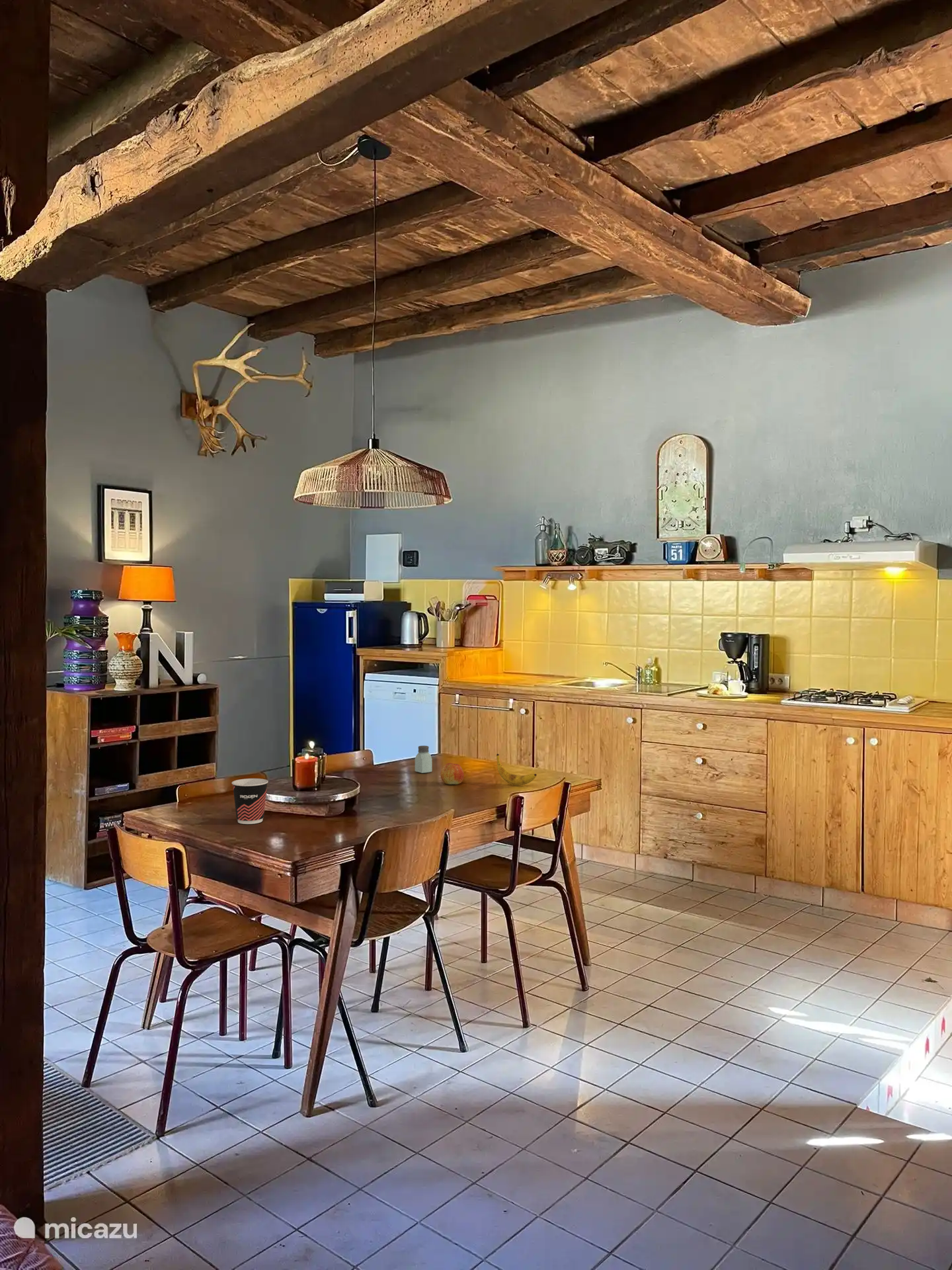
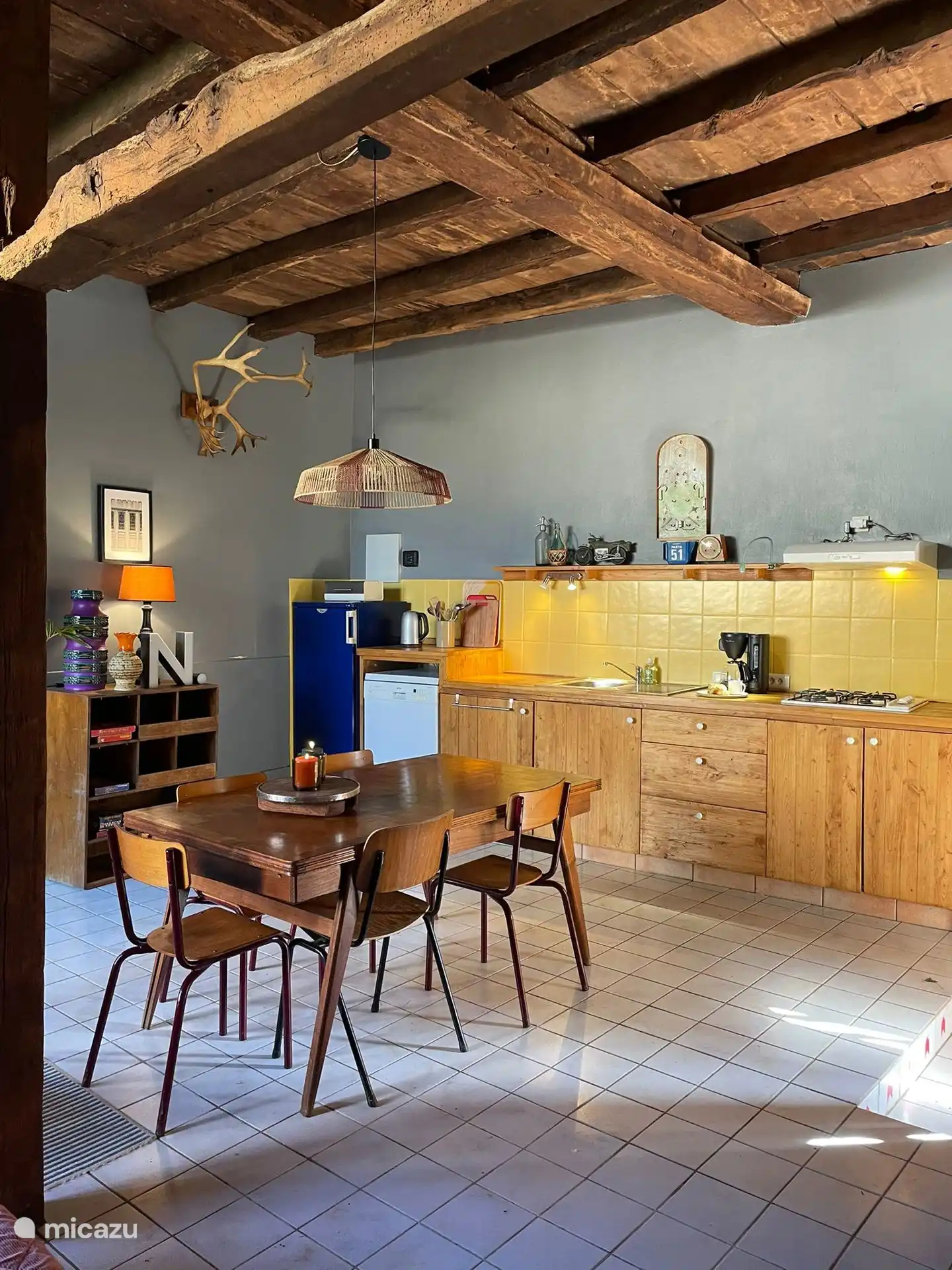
- cup [231,778,269,825]
- apple [440,763,464,785]
- banana [496,753,537,786]
- saltshaker [415,745,432,774]
